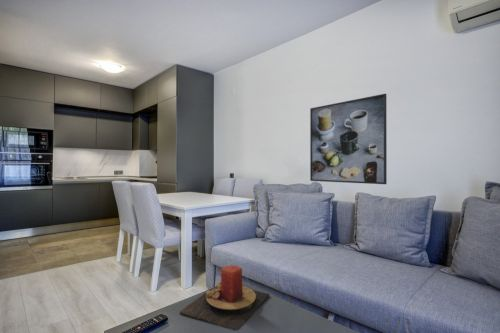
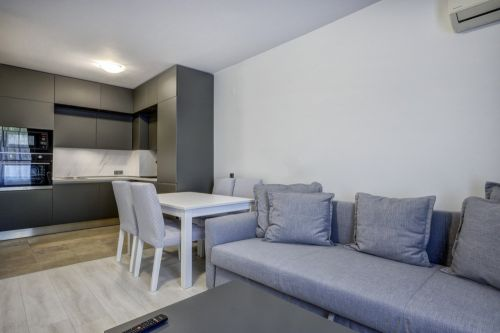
- candle [179,264,270,332]
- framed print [309,93,388,185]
